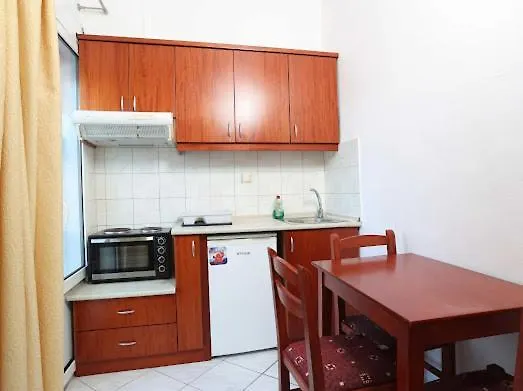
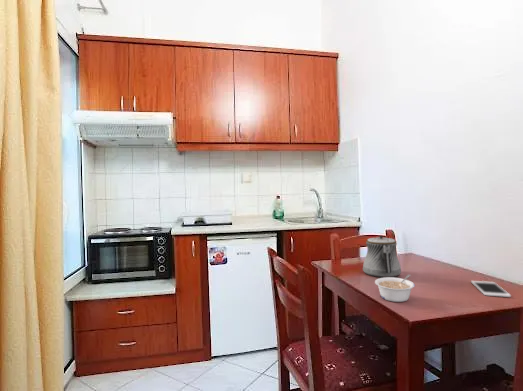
+ legume [374,274,416,303]
+ cell phone [470,280,512,298]
+ teapot [362,234,402,278]
